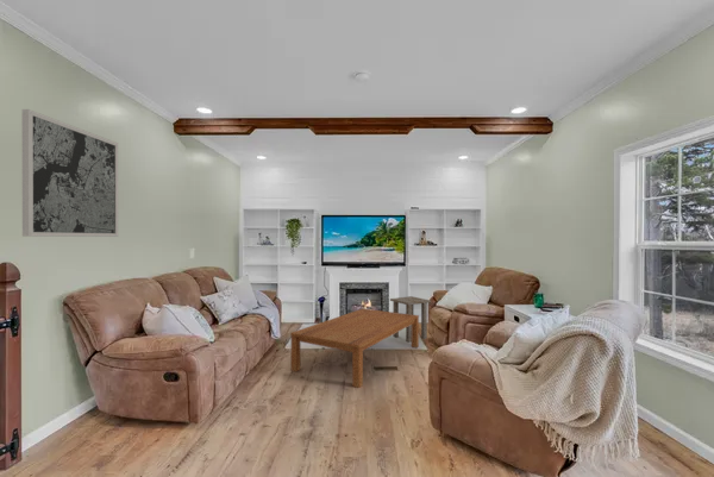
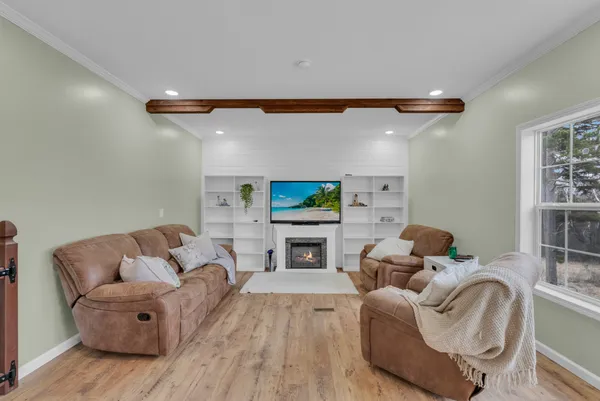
- coffee table [289,308,420,389]
- side table [389,295,432,343]
- wall art [21,108,119,238]
